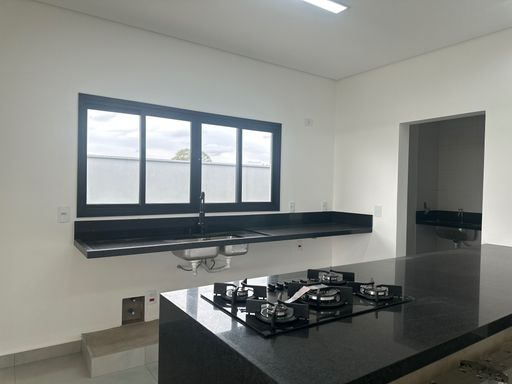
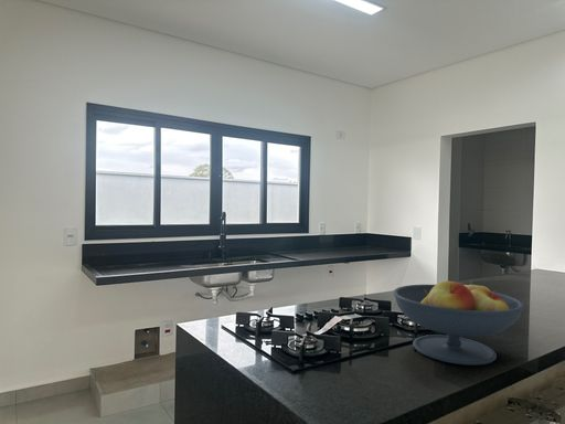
+ fruit bowl [392,279,525,367]
